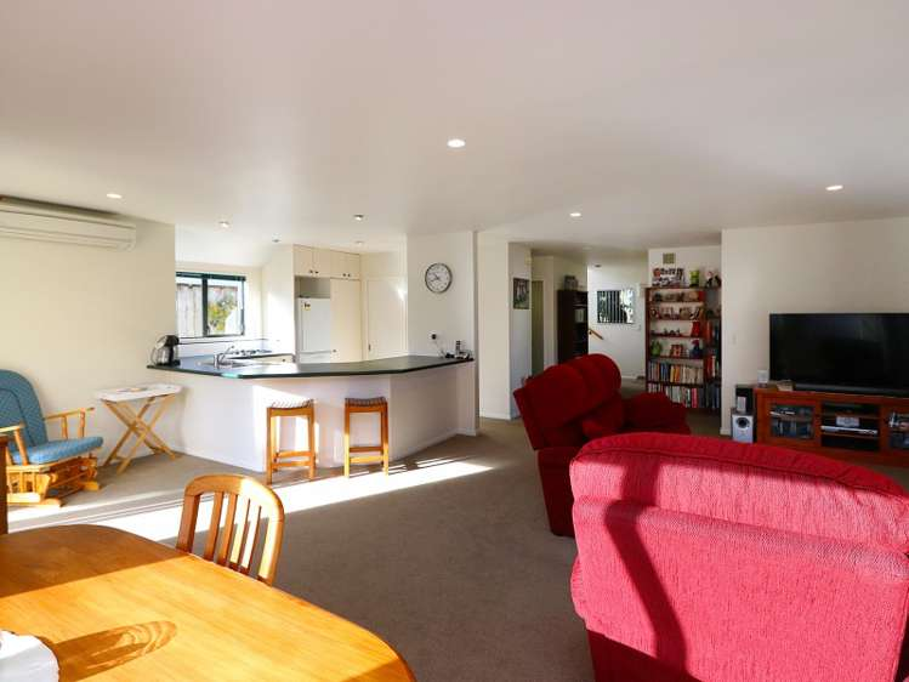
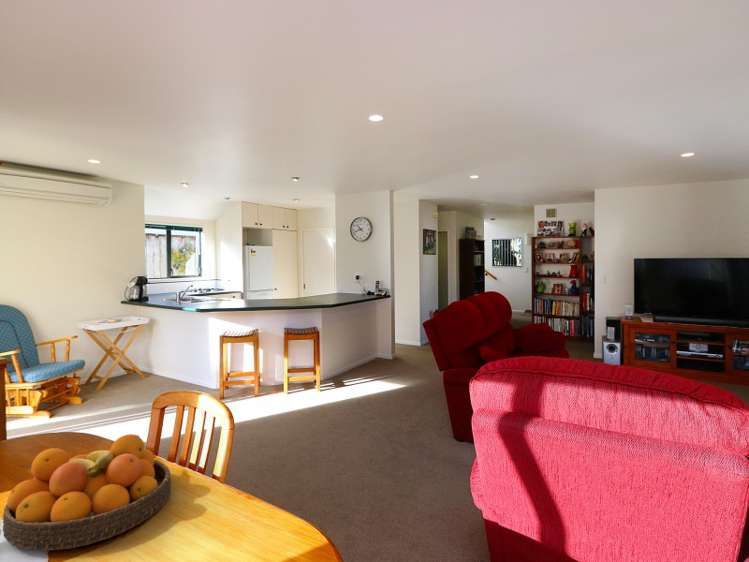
+ fruit bowl [2,433,172,552]
